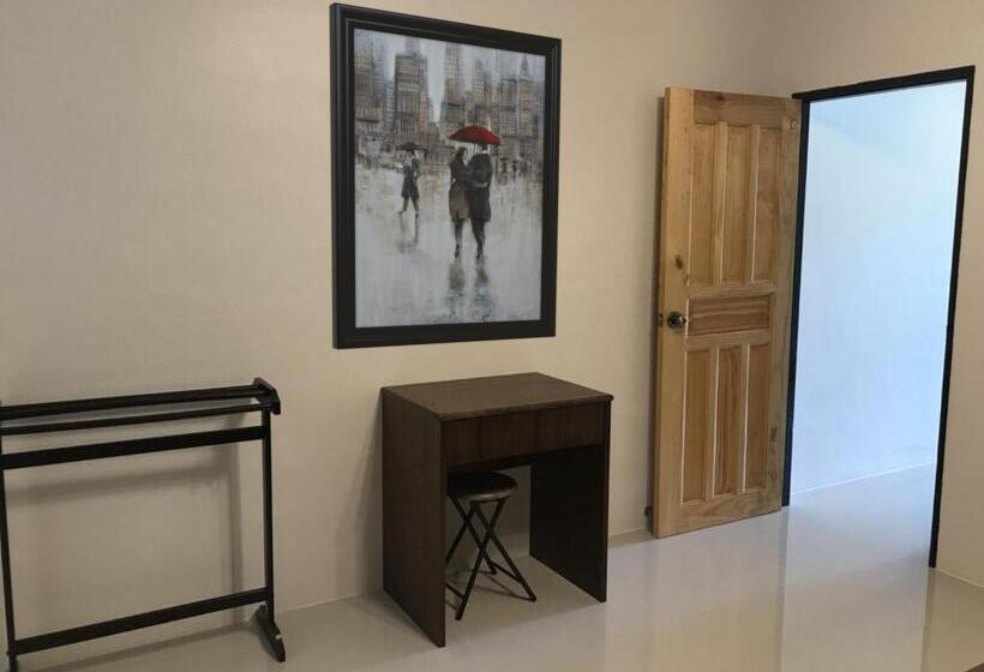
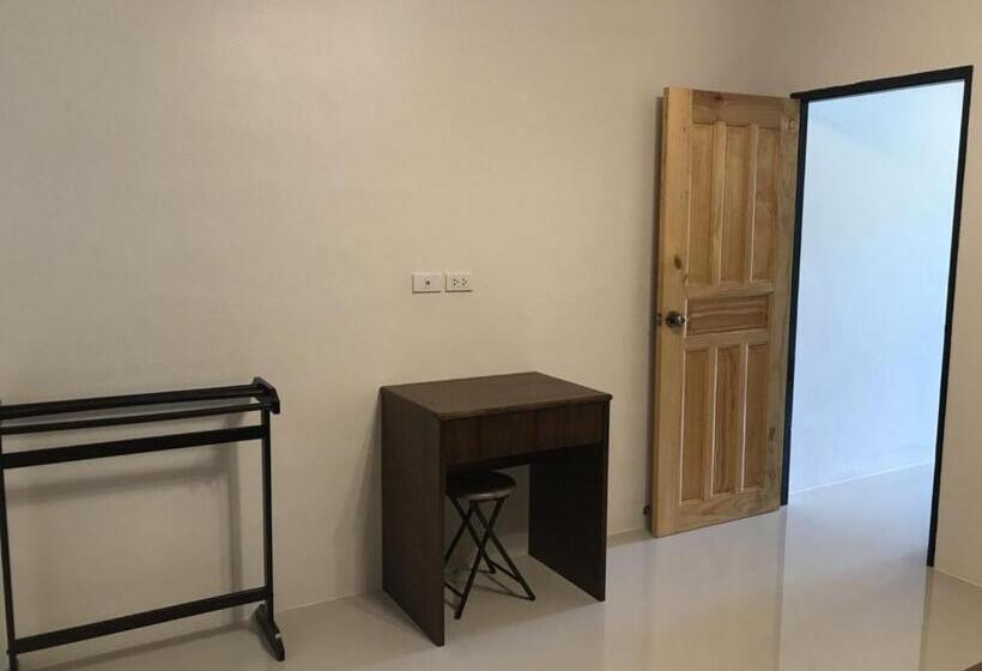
- wall art [328,1,563,350]
